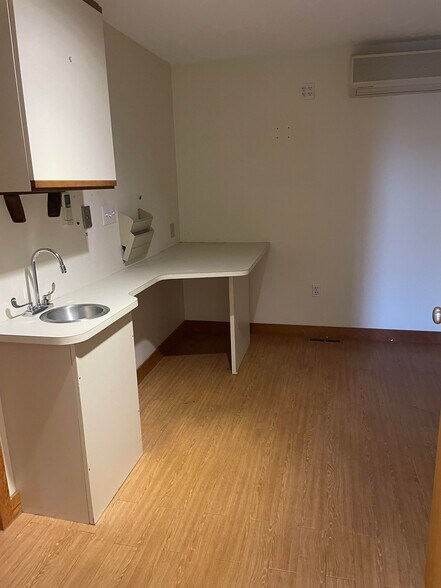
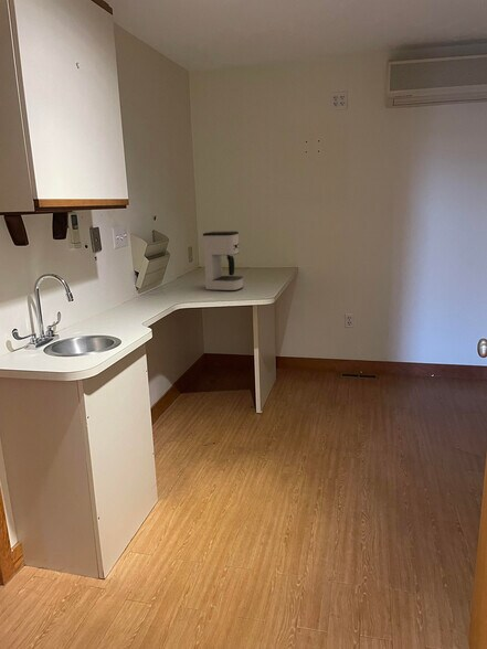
+ coffee maker [202,231,244,292]
